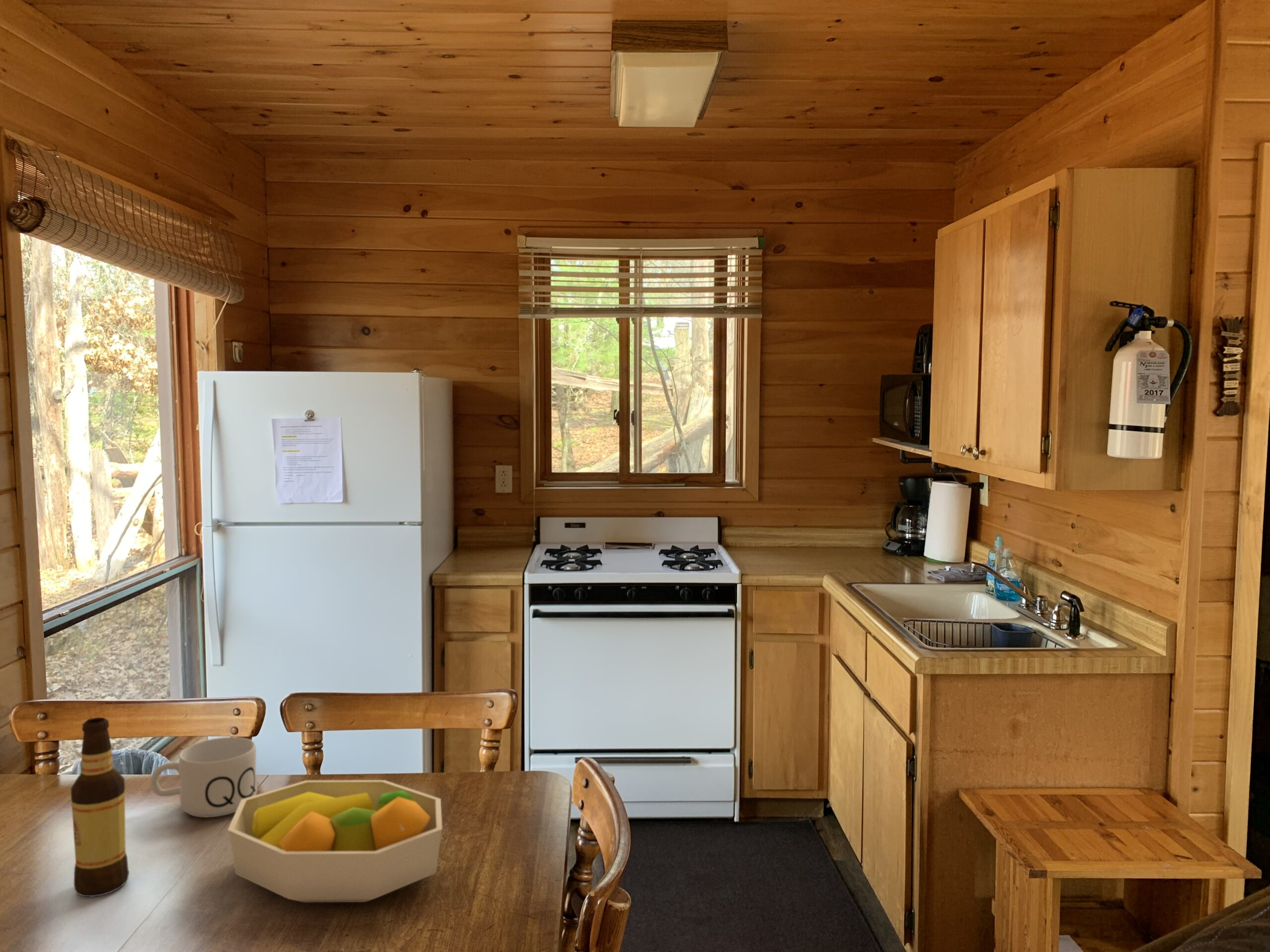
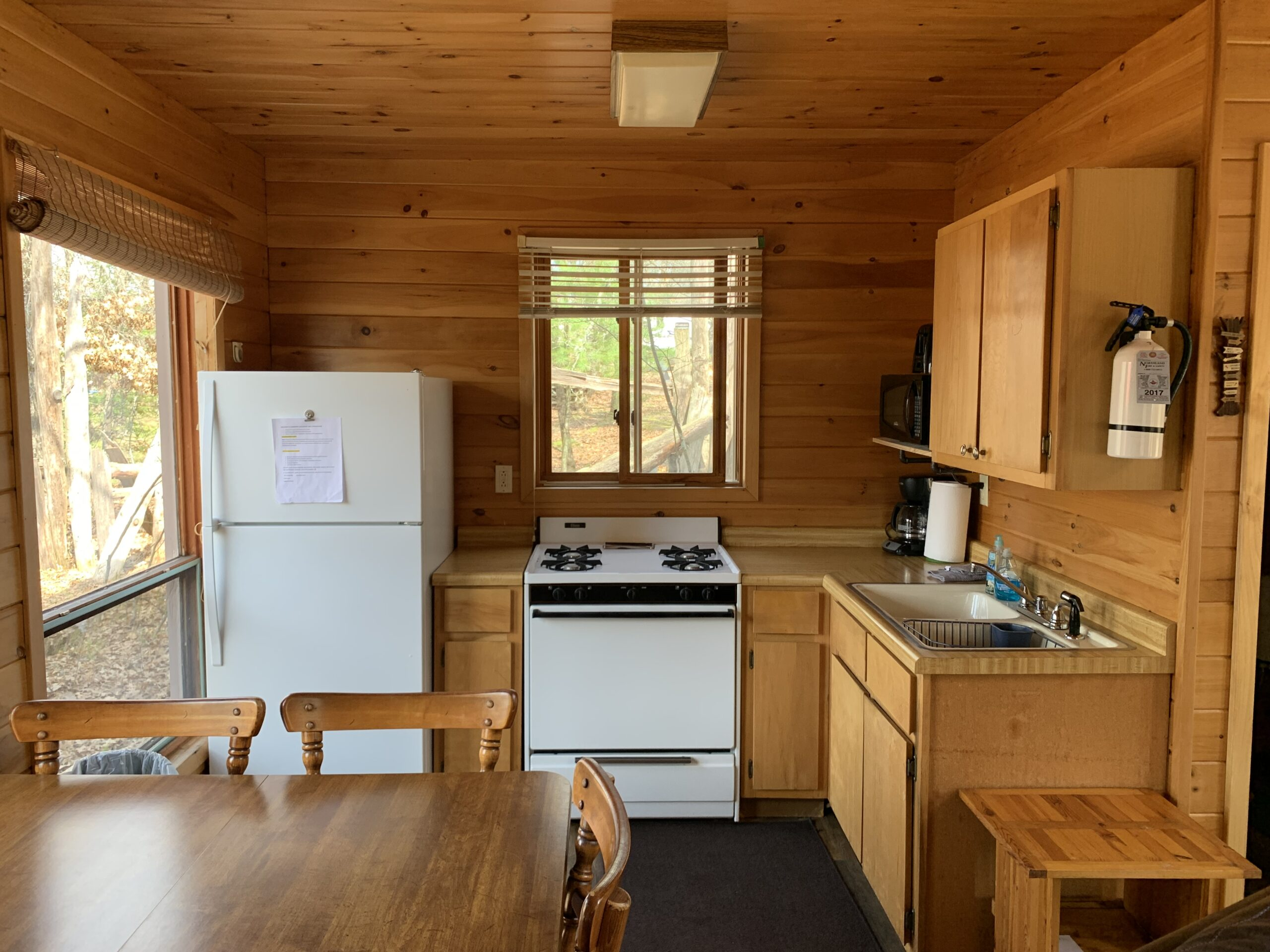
- fruit bowl [227,779,443,903]
- bottle [70,717,129,897]
- mug [150,736,258,818]
